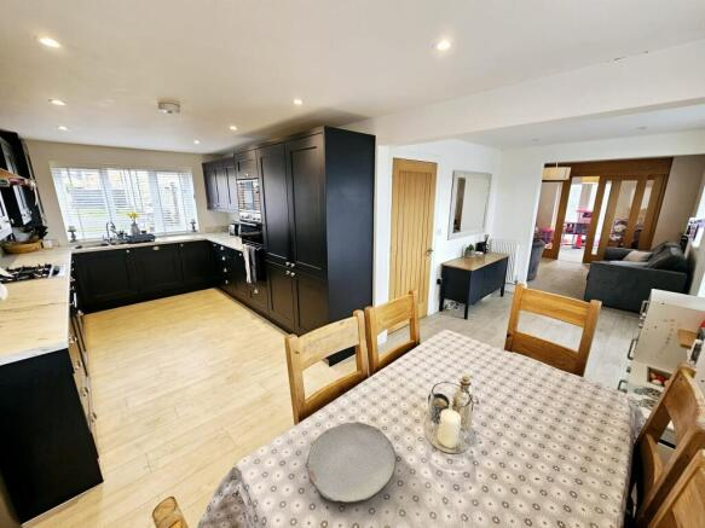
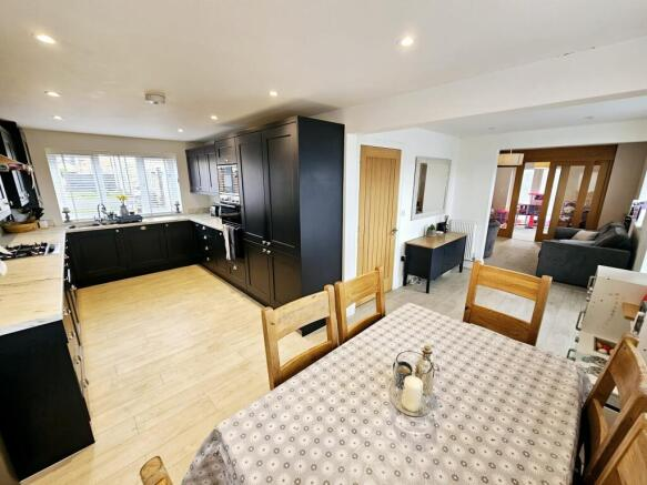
- plate [306,420,397,506]
